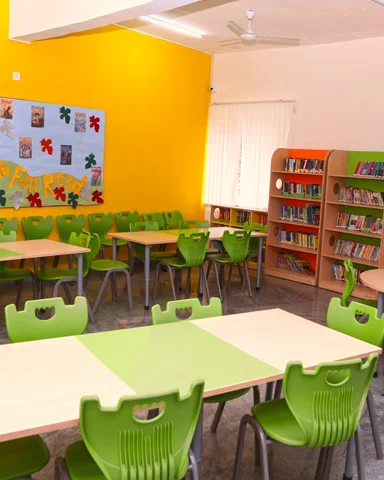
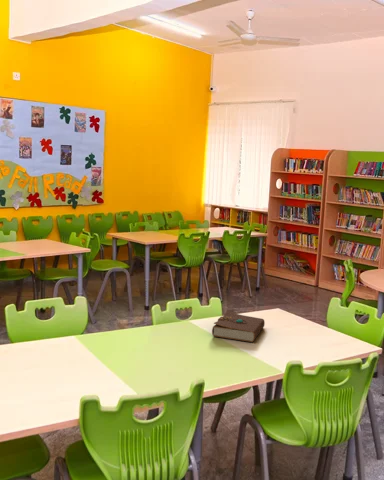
+ book [211,310,266,343]
